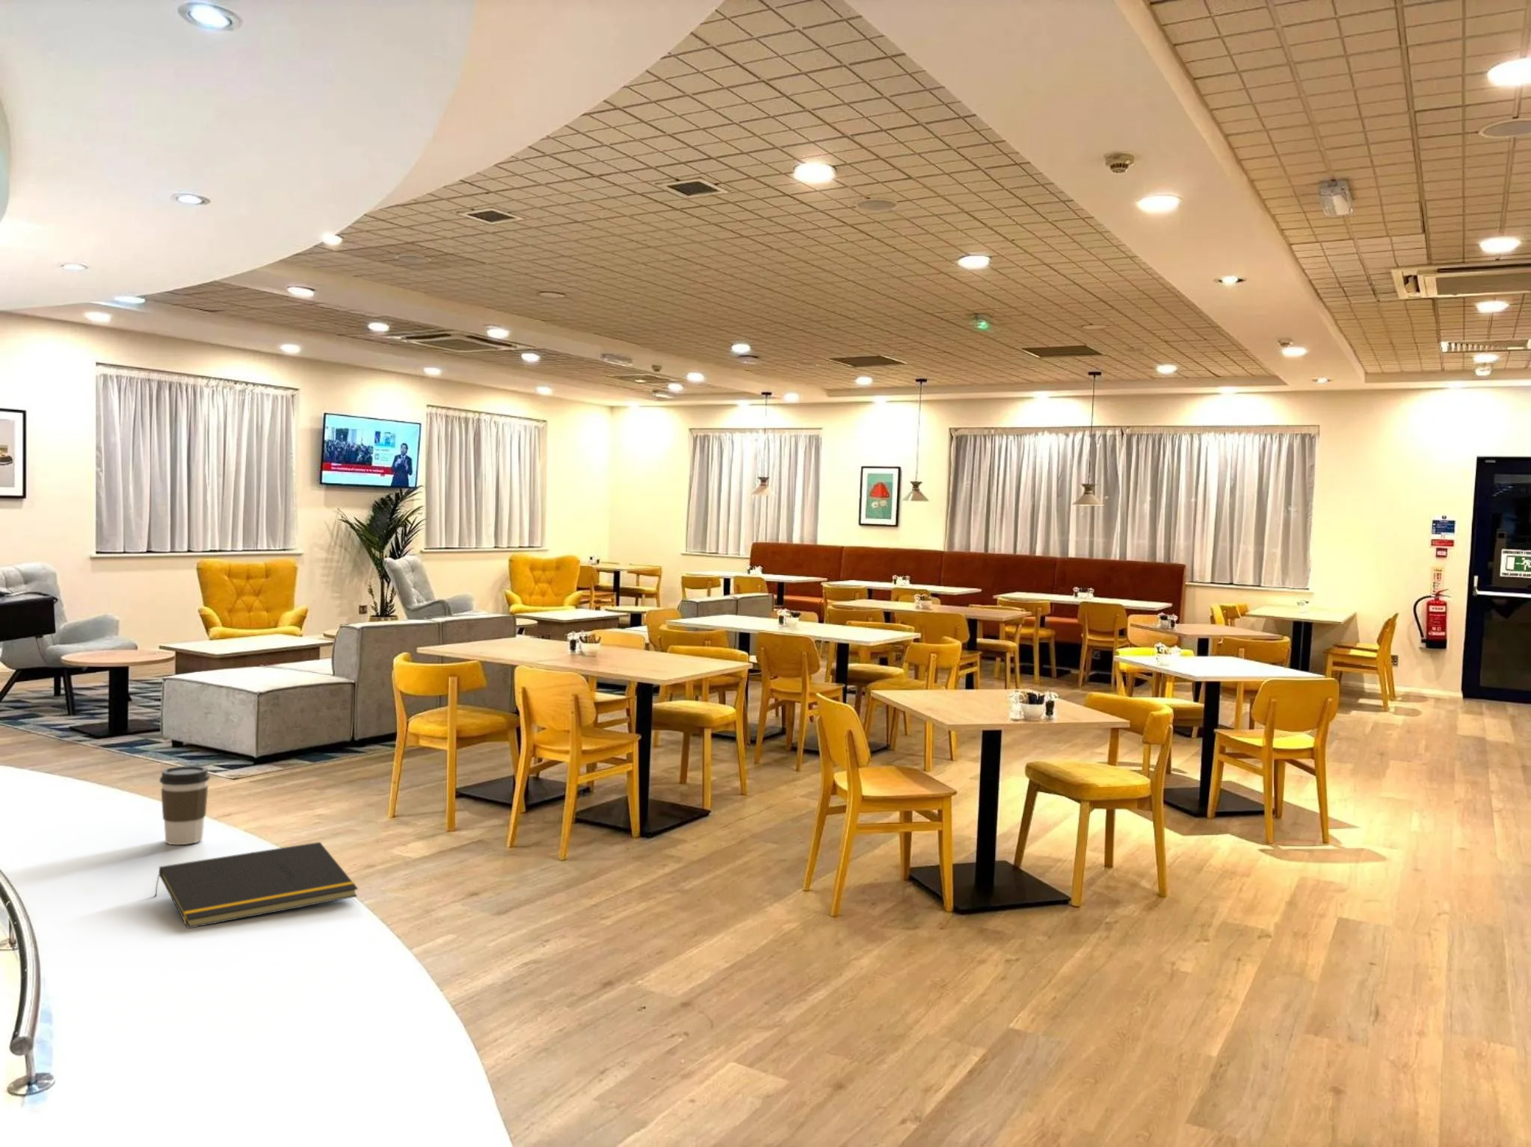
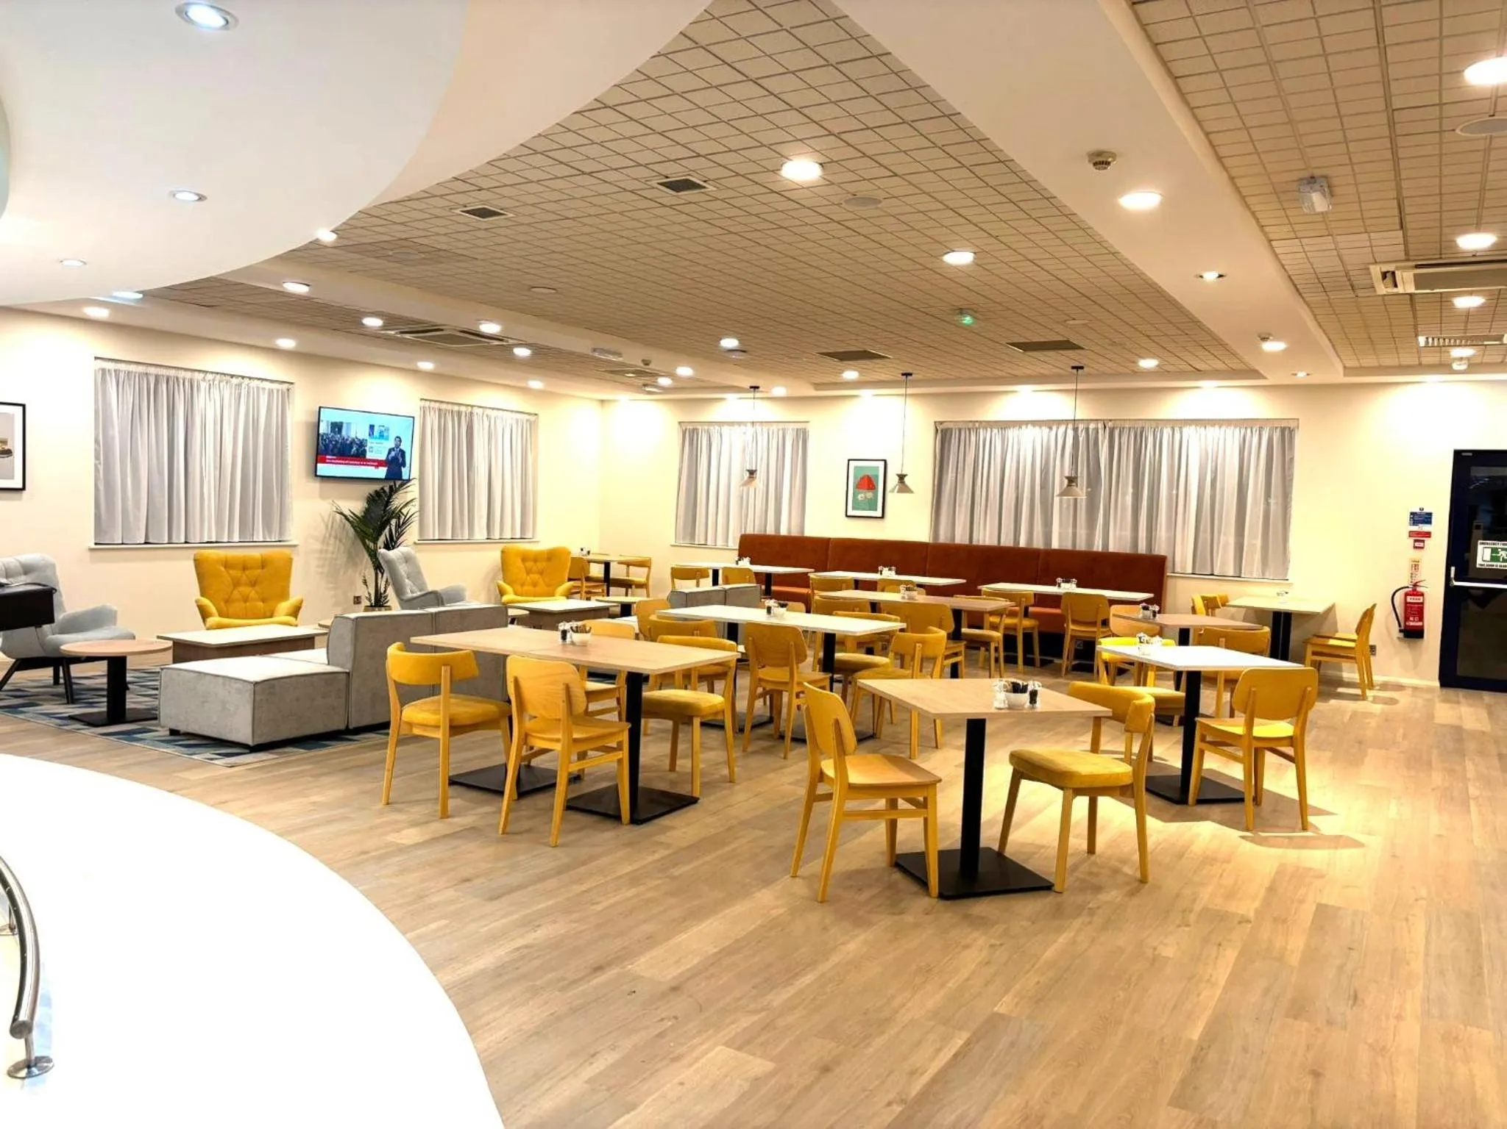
- notepad [154,842,359,929]
- coffee cup [159,765,211,846]
